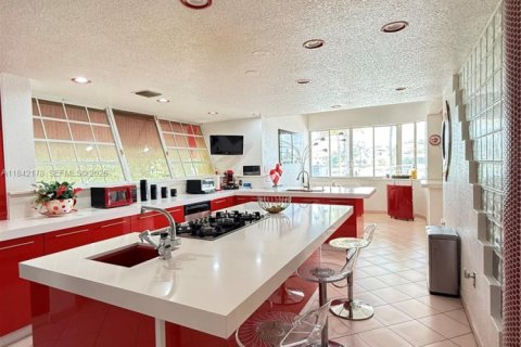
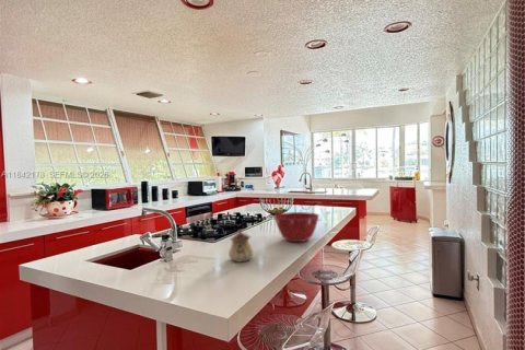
+ mixing bowl [273,211,320,243]
+ teapot [228,229,255,264]
